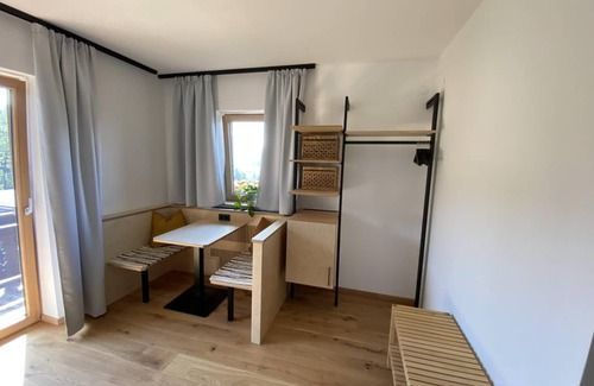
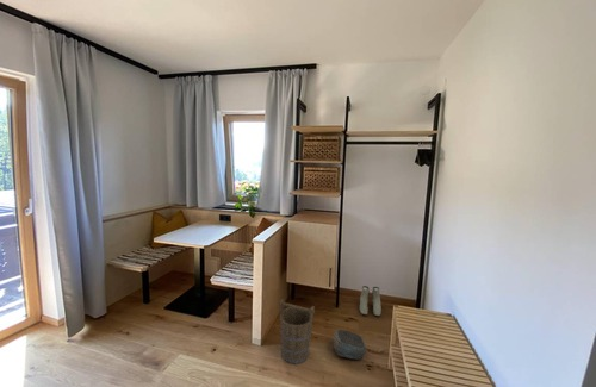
+ rock [333,329,367,361]
+ bucket [278,298,316,366]
+ boots [359,285,383,317]
